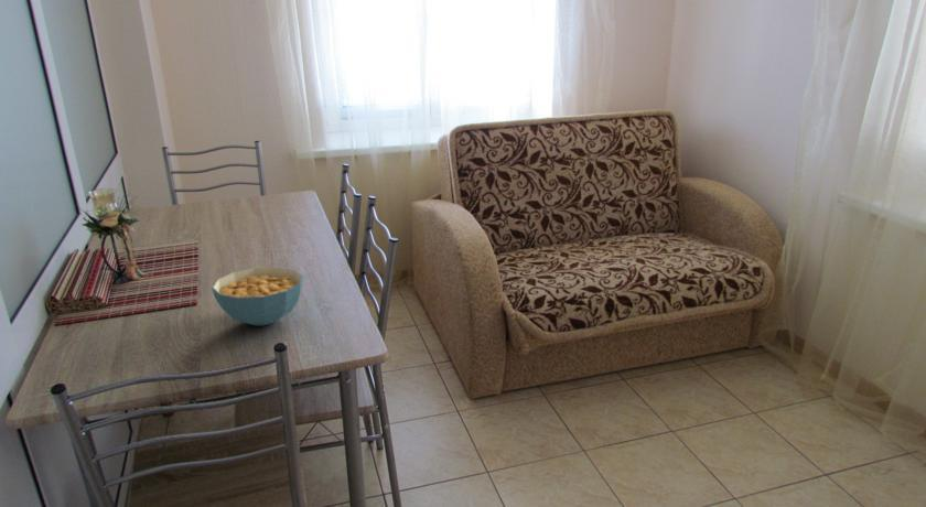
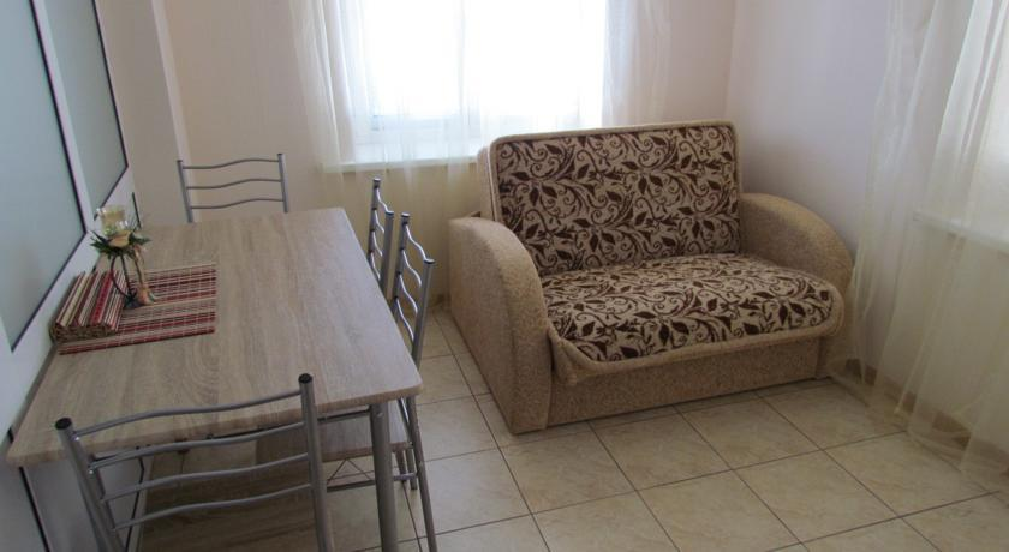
- cereal bowl [211,266,304,327]
